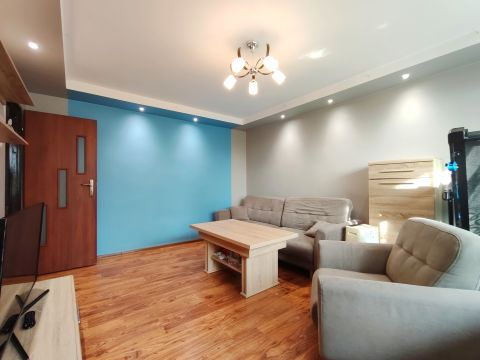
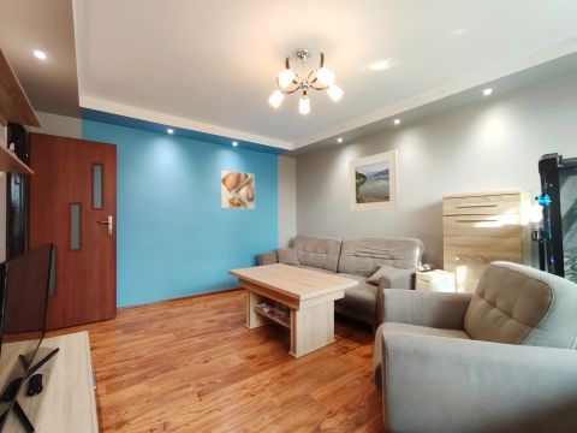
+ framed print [347,149,400,213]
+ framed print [220,170,256,210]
